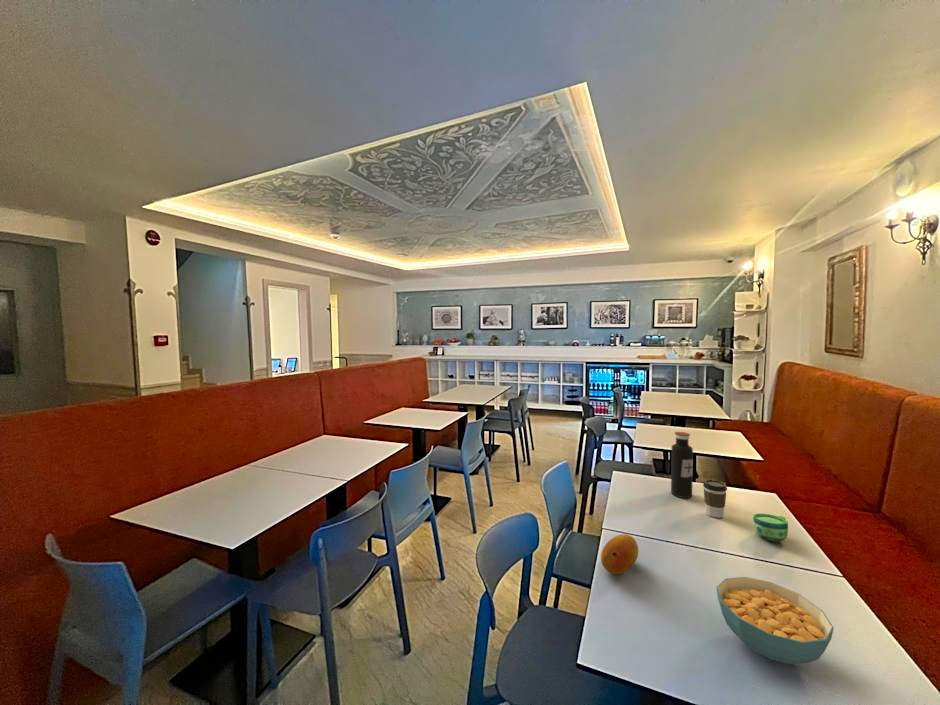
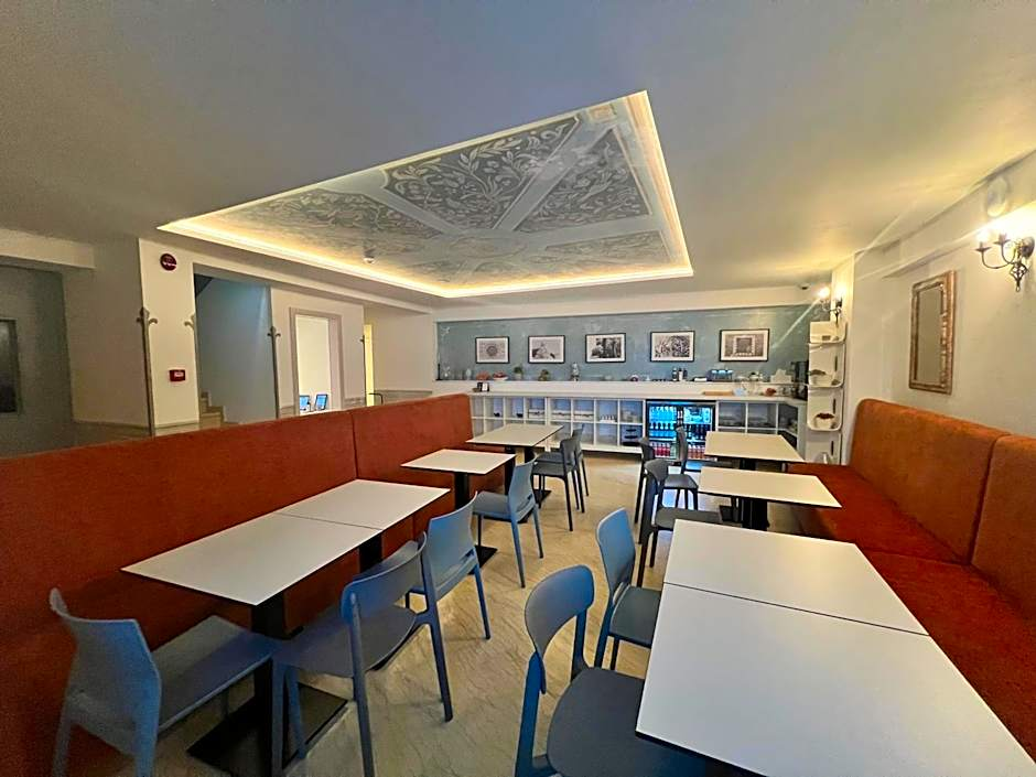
- coffee cup [702,479,728,519]
- cereal bowl [715,576,835,666]
- fruit [600,533,639,575]
- cup [752,513,789,543]
- water bottle [670,431,694,499]
